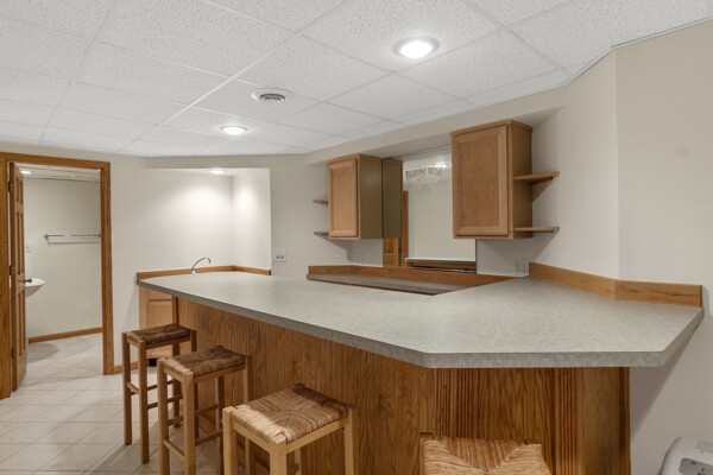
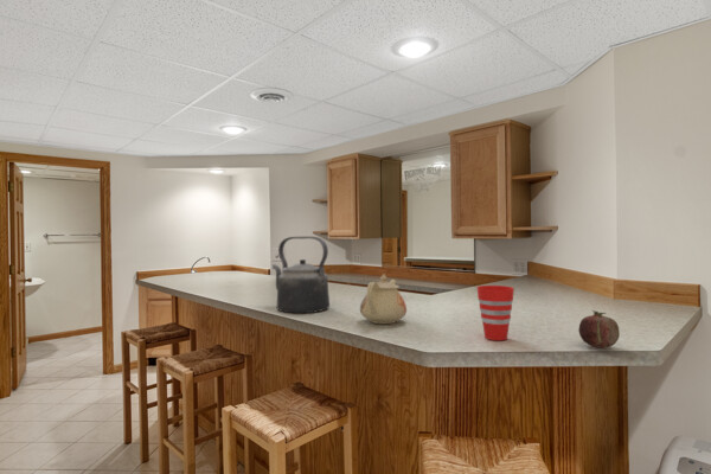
+ teapot [359,273,408,325]
+ kettle [271,236,331,314]
+ cup [476,284,515,341]
+ fruit [577,309,621,350]
